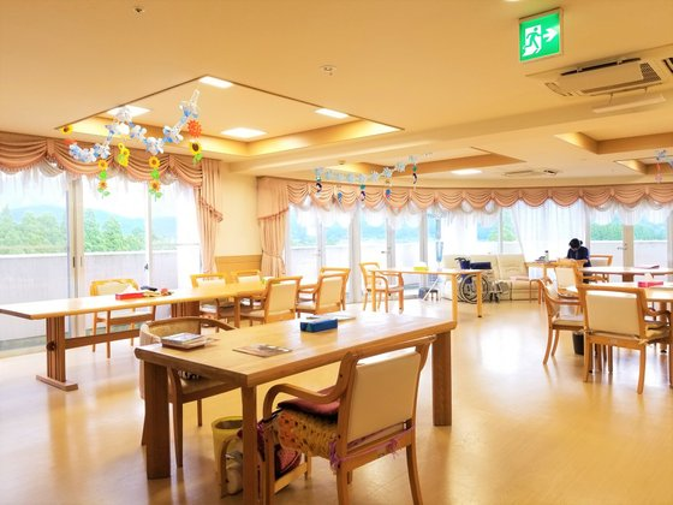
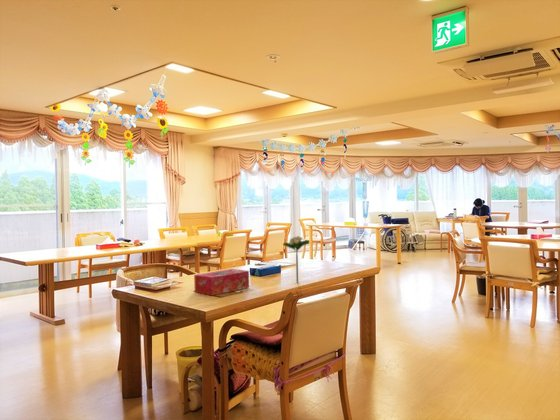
+ artificial flower [282,235,310,284]
+ tissue box [193,268,250,296]
